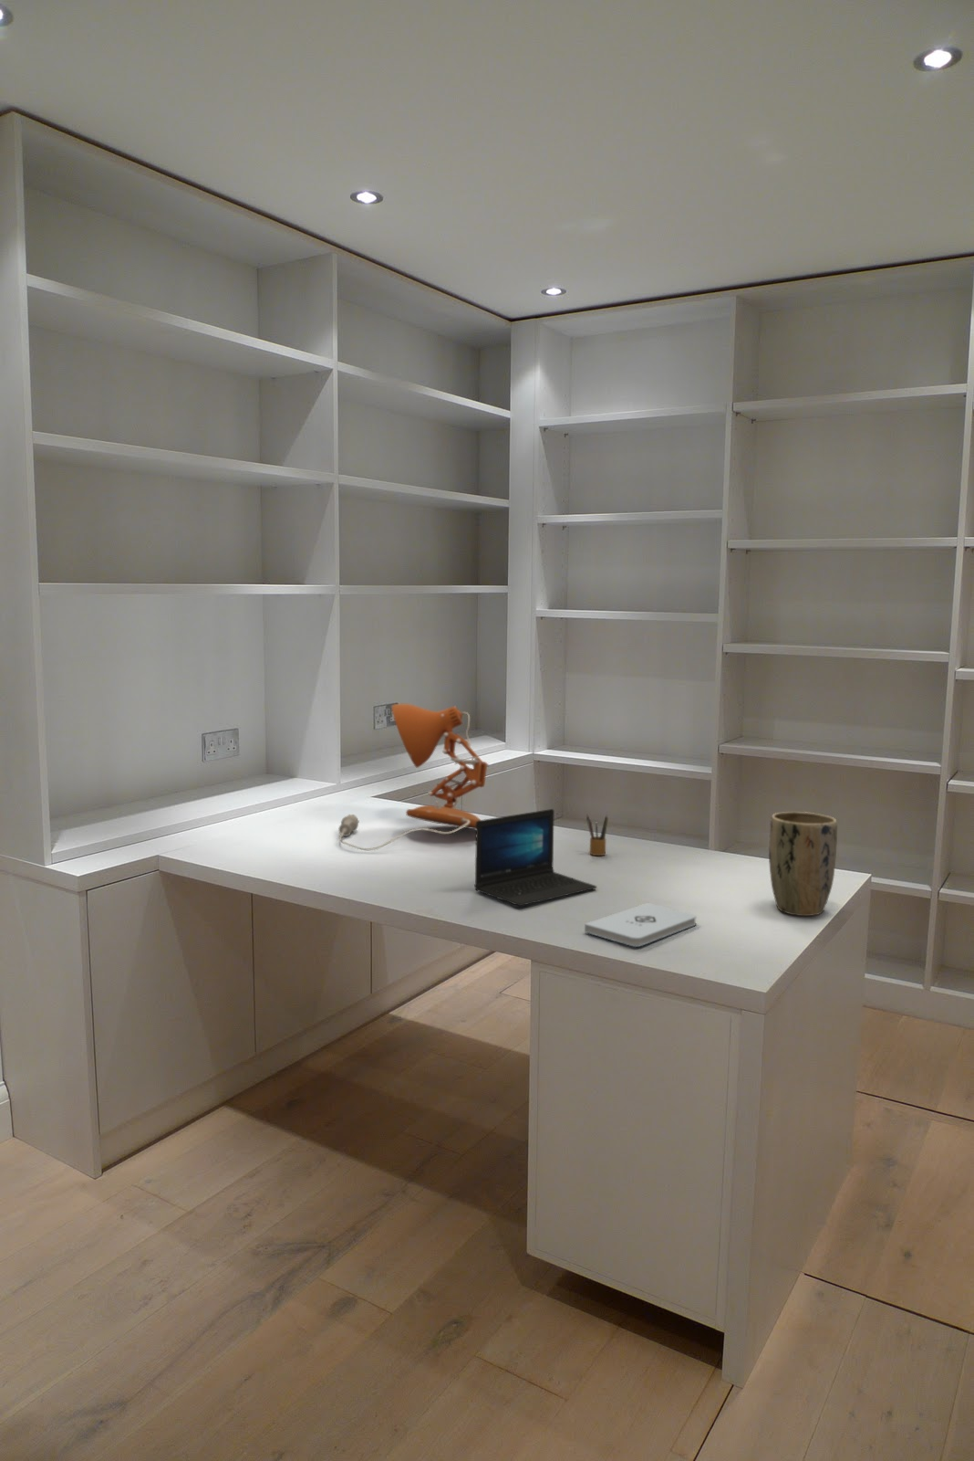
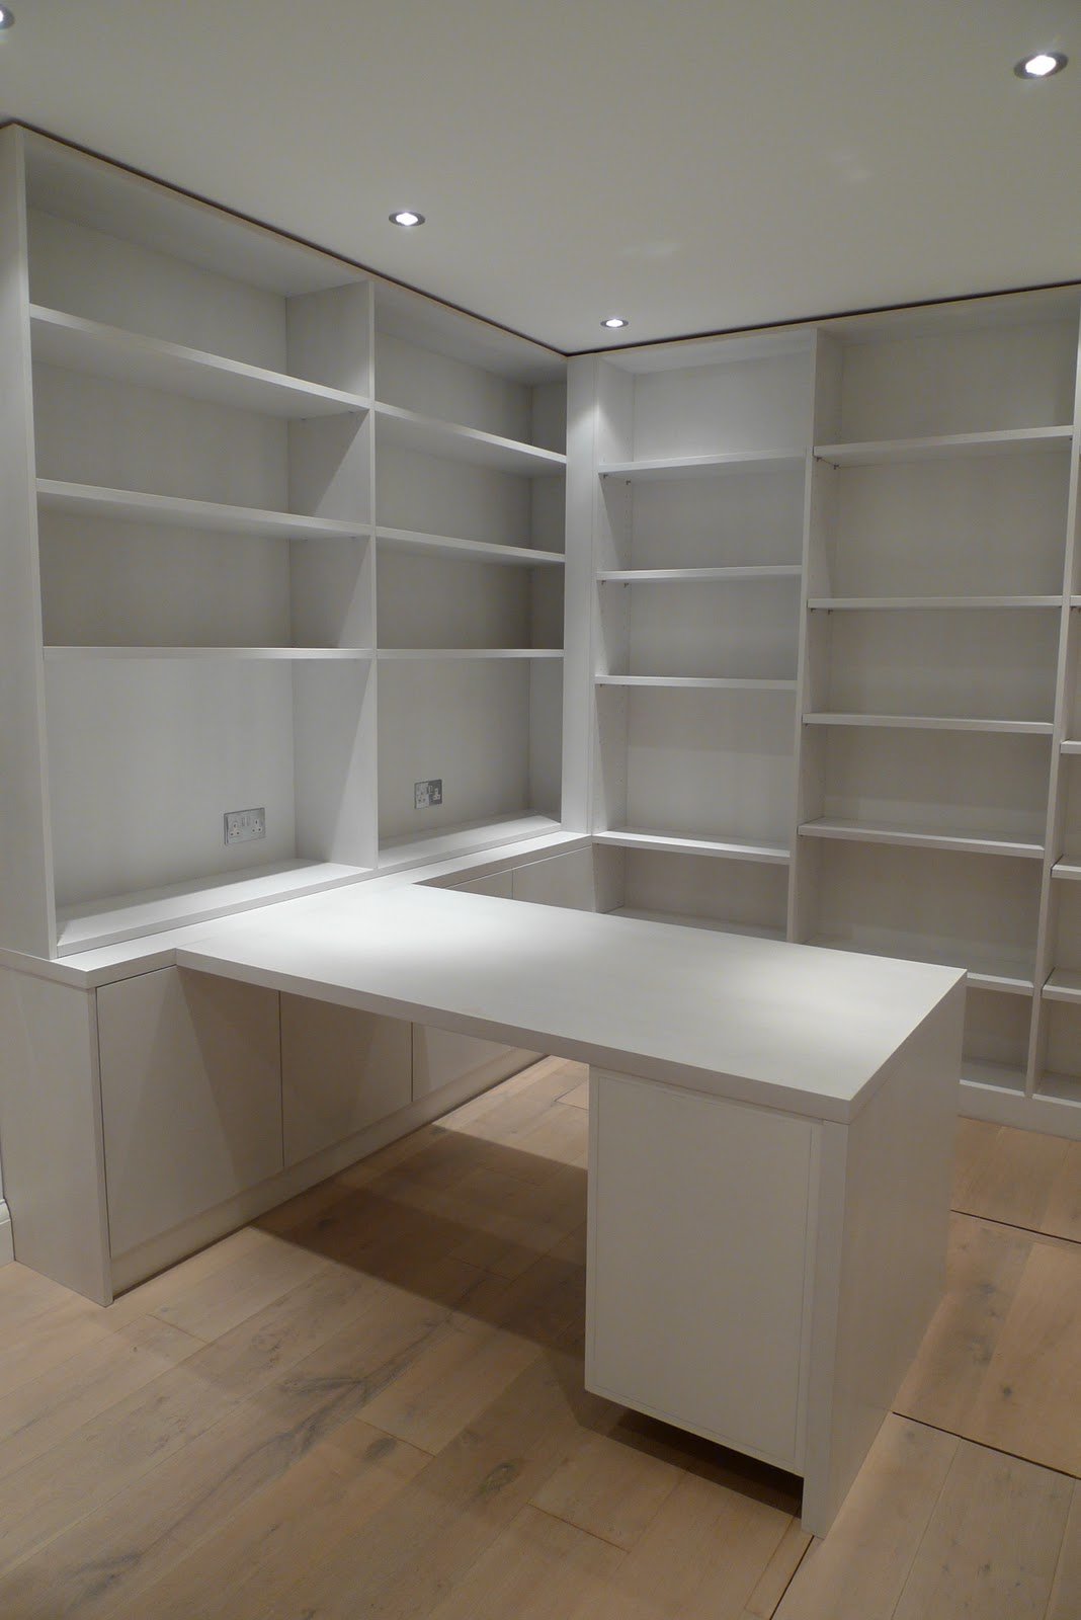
- notepad [584,902,698,948]
- pencil box [586,814,609,856]
- desk lamp [337,703,490,851]
- plant pot [767,810,838,917]
- laptop [473,808,598,906]
